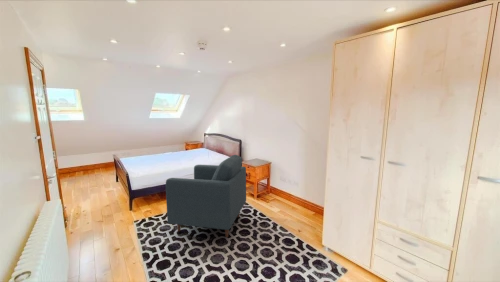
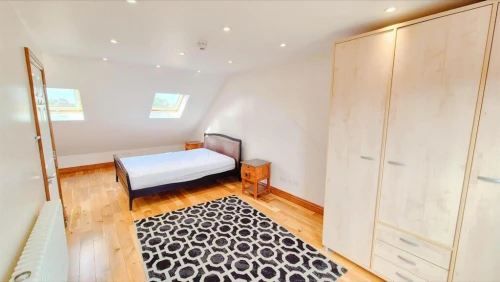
- chair [165,154,247,238]
